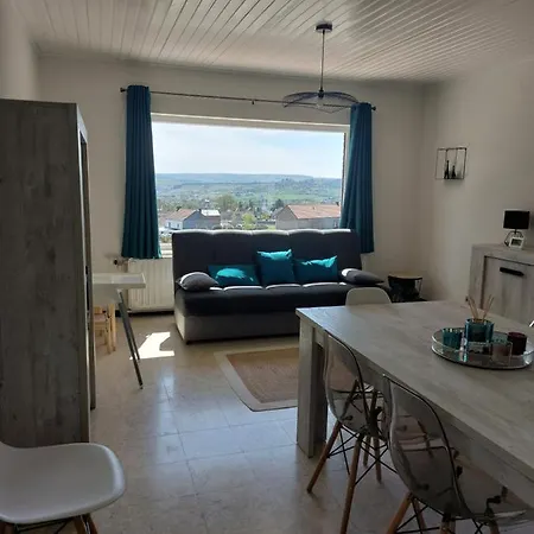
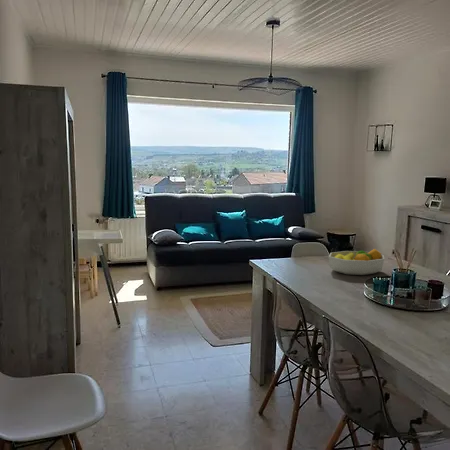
+ fruit bowl [328,248,385,276]
